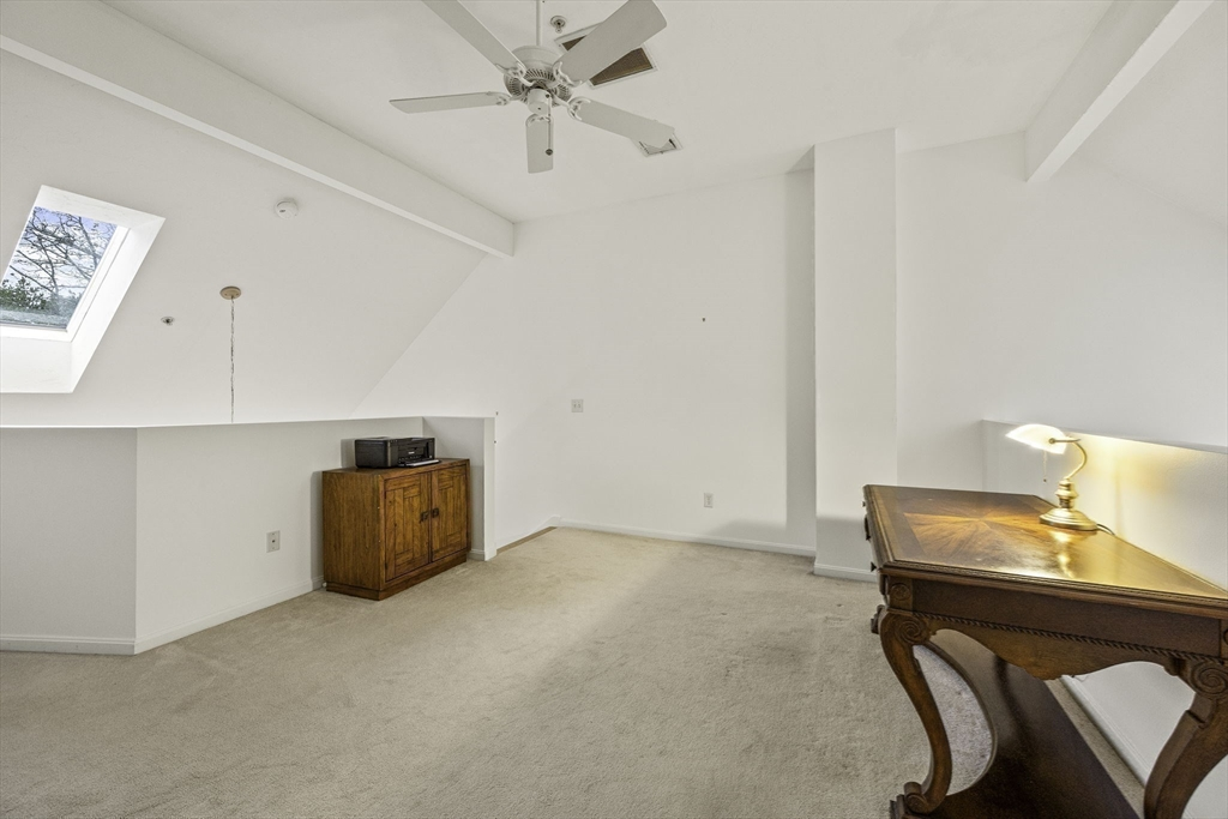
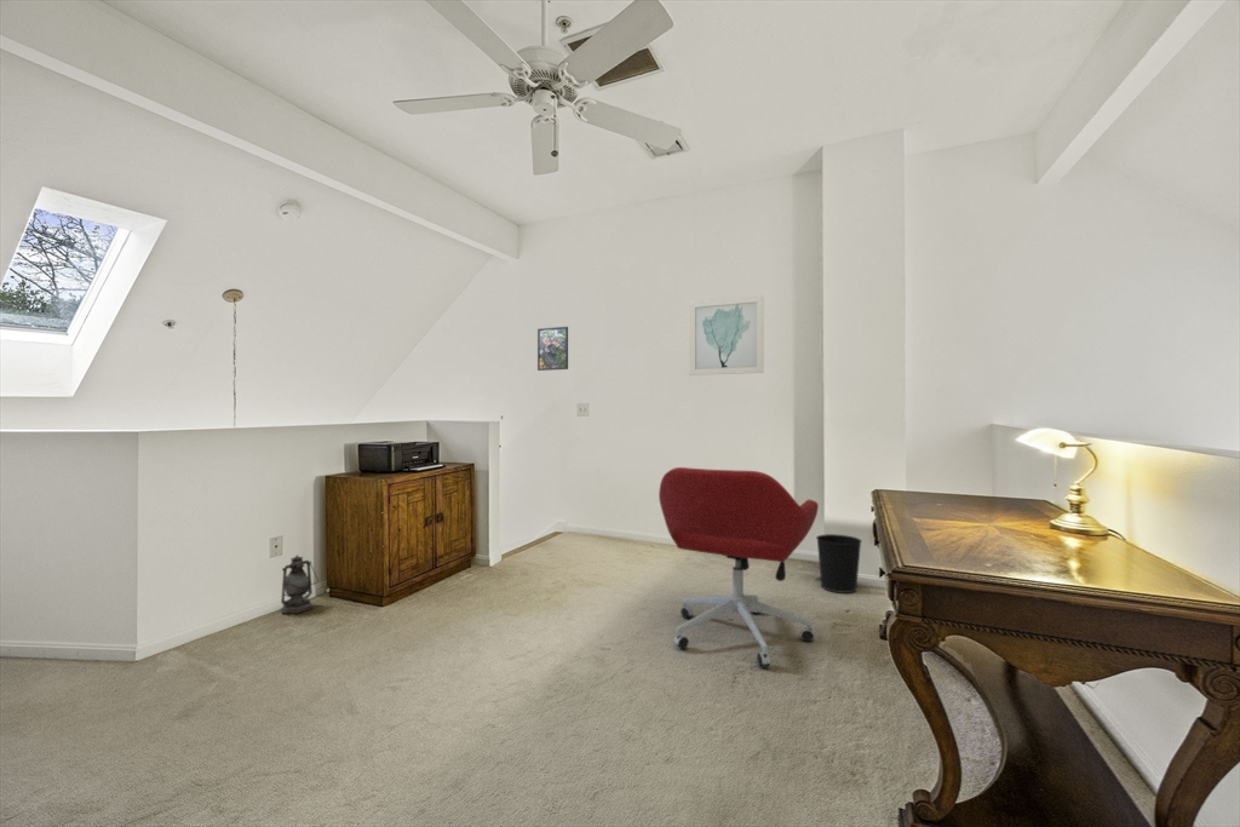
+ office chair [658,466,820,668]
+ lantern [280,555,320,615]
+ wastebasket [815,533,862,595]
+ wall art [688,294,764,377]
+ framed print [536,326,569,372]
